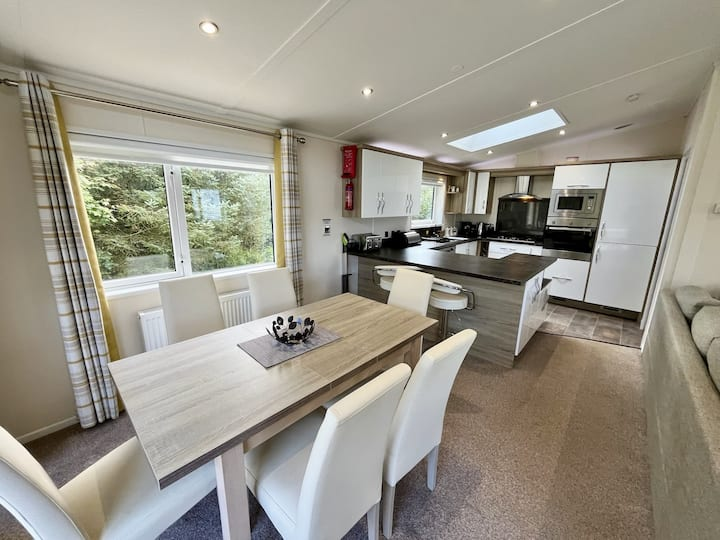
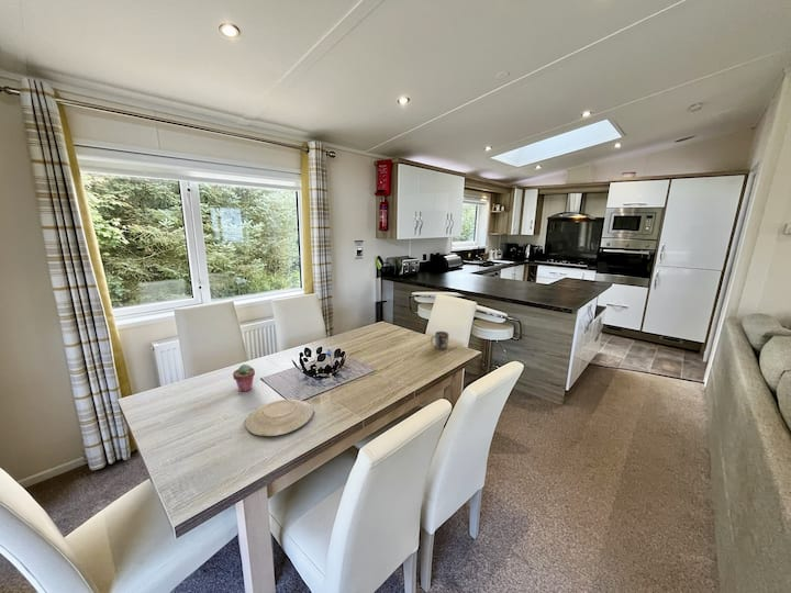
+ mug [430,331,449,350]
+ plate [245,399,314,437]
+ potted succulent [232,363,256,392]
